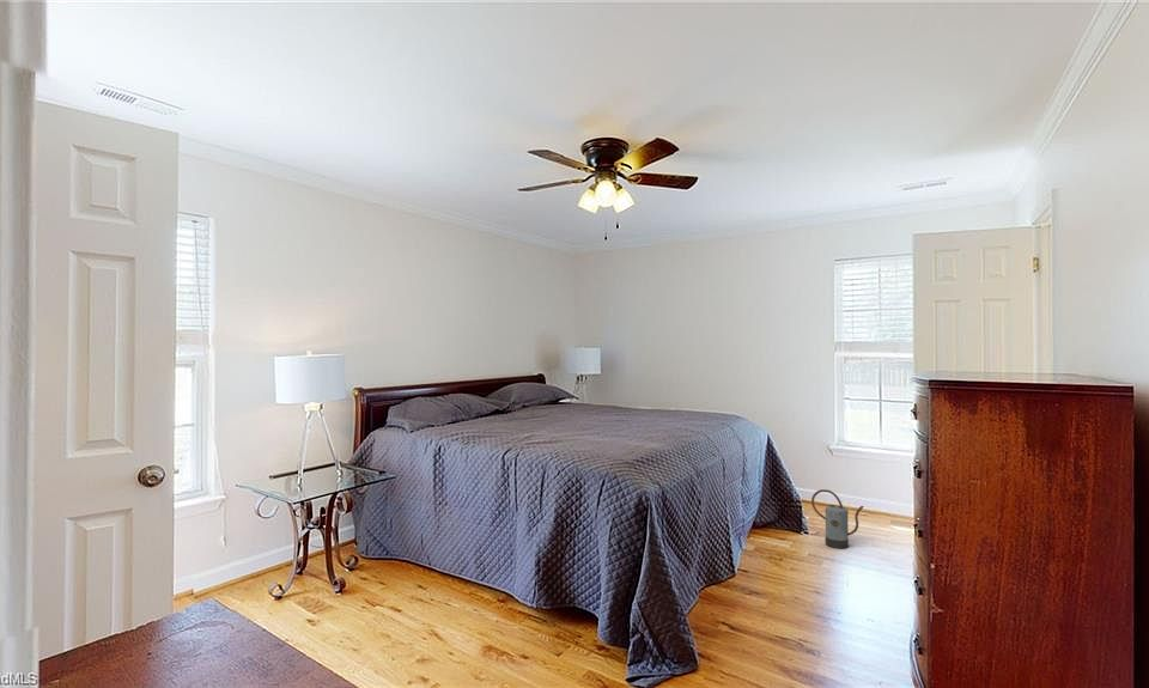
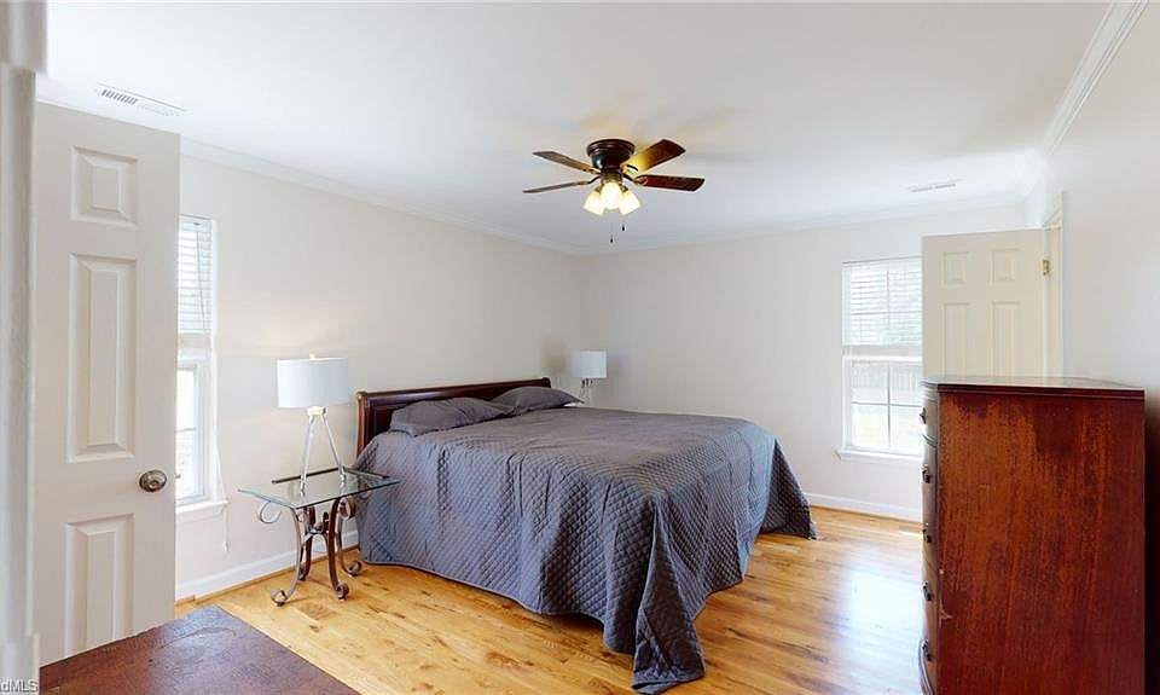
- watering can [810,488,865,549]
